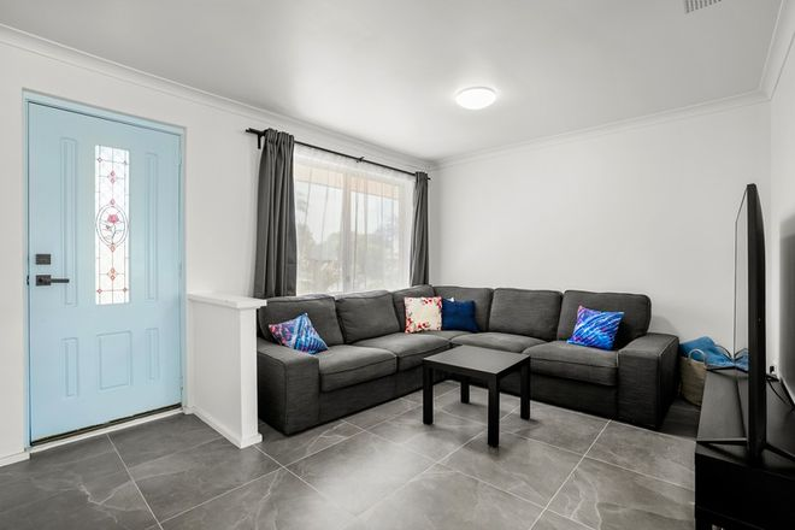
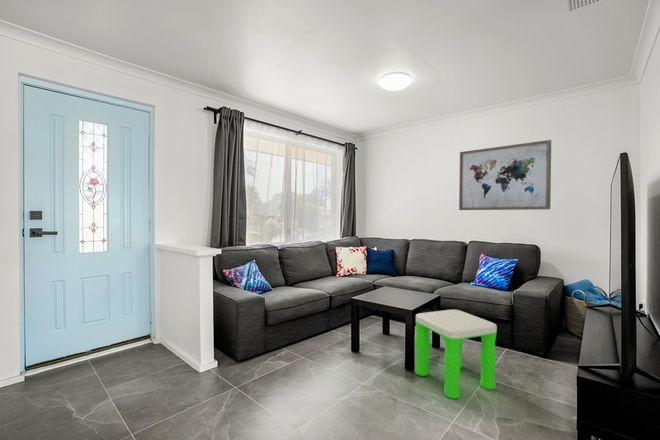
+ stool [414,309,498,400]
+ wall art [458,139,552,211]
